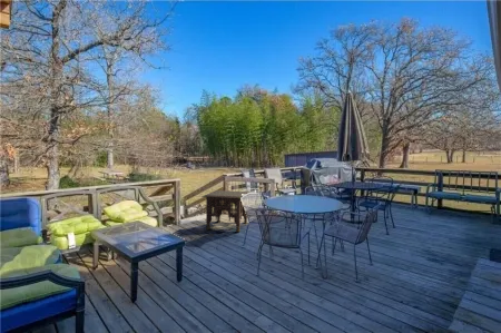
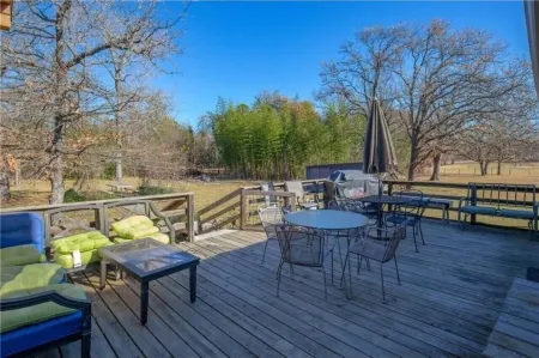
- side table [200,189,250,233]
